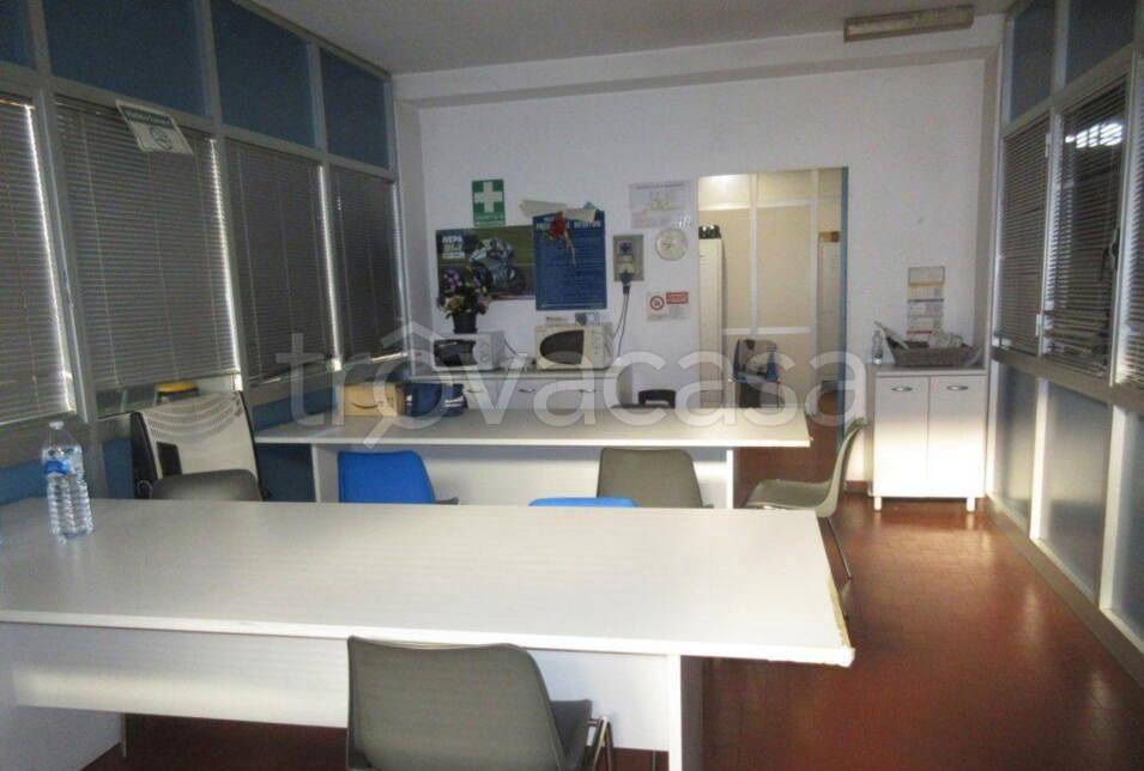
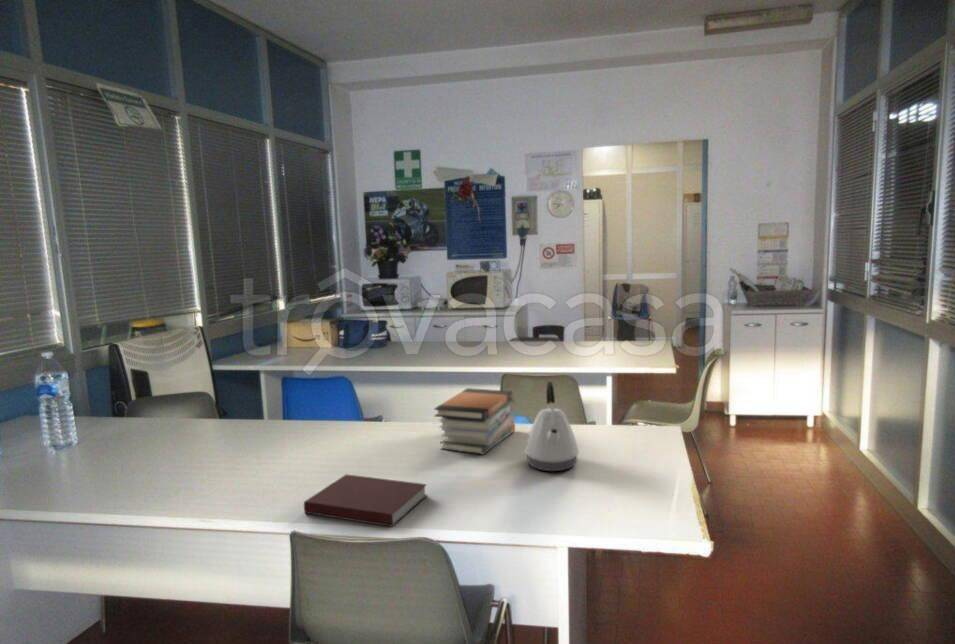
+ book stack [433,387,516,456]
+ kettle [524,380,580,472]
+ notebook [303,473,428,528]
